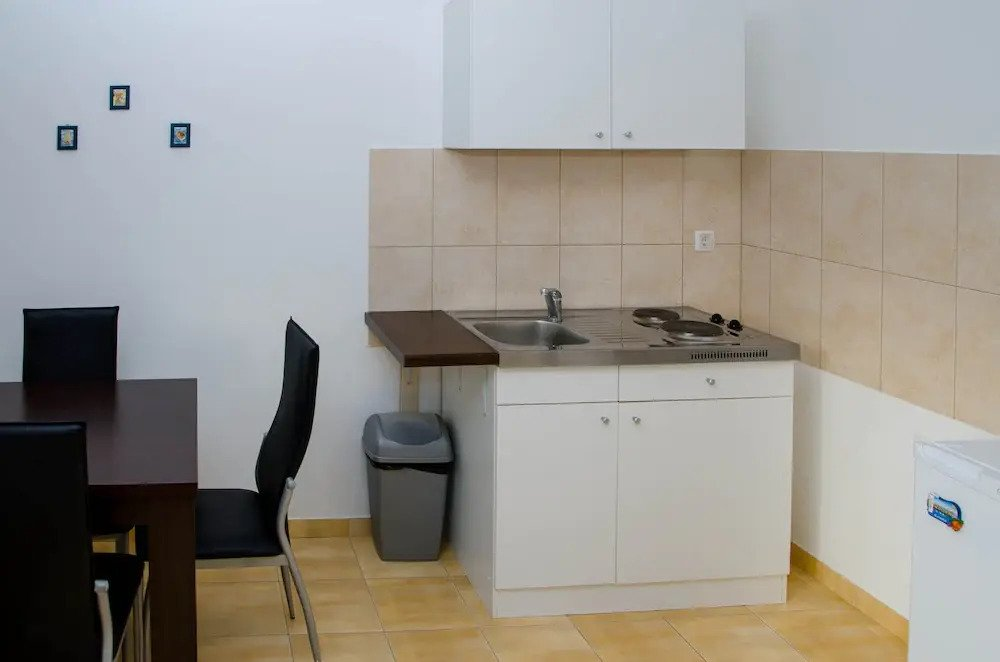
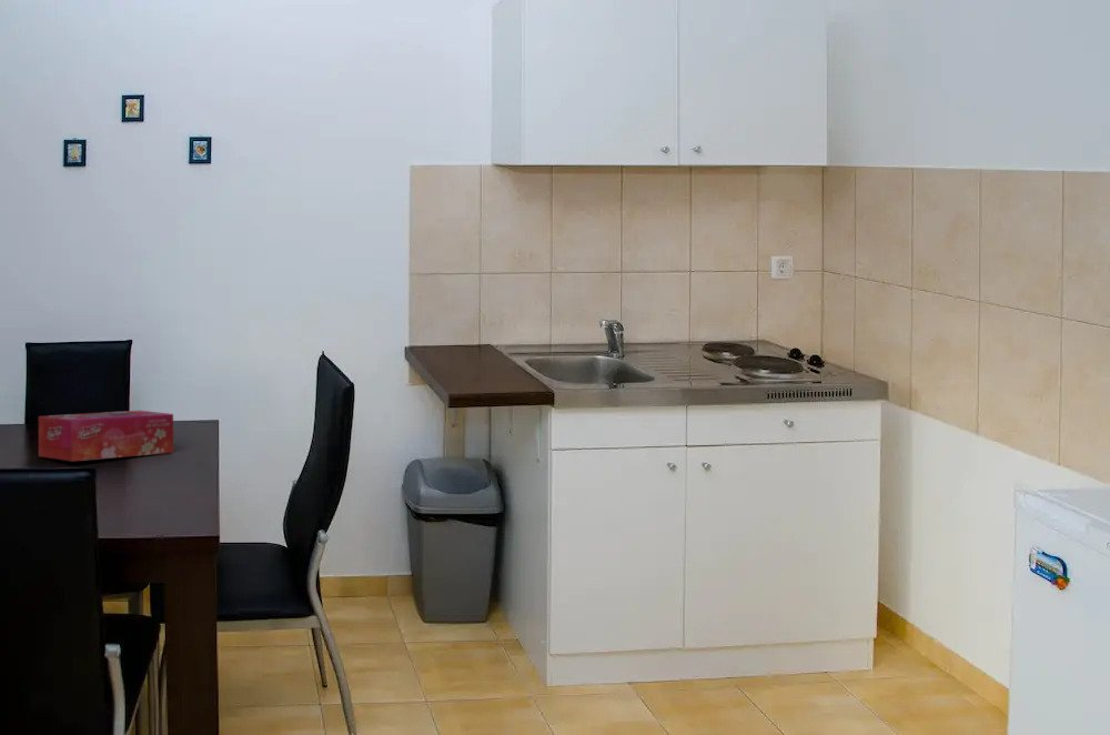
+ tissue box [38,410,174,463]
